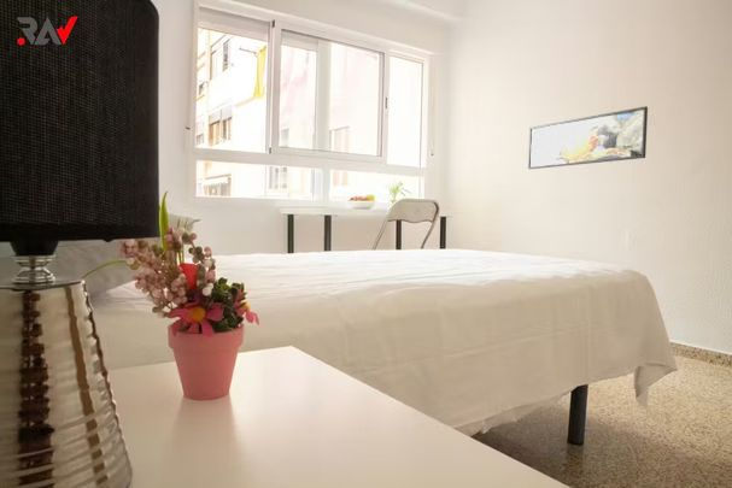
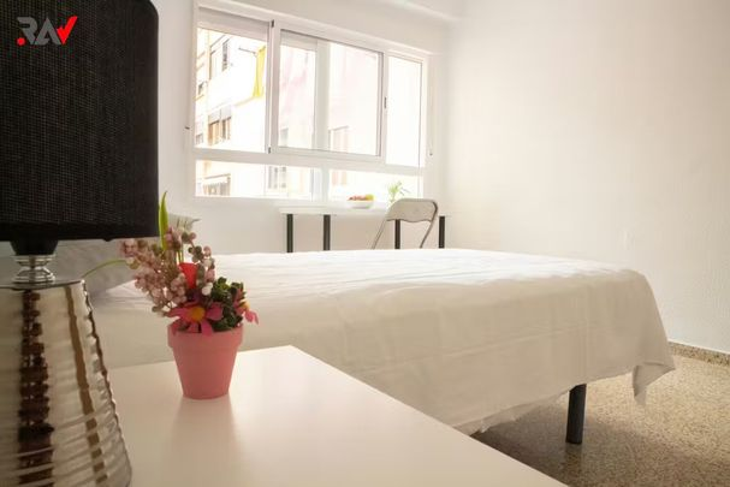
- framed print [527,105,649,170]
